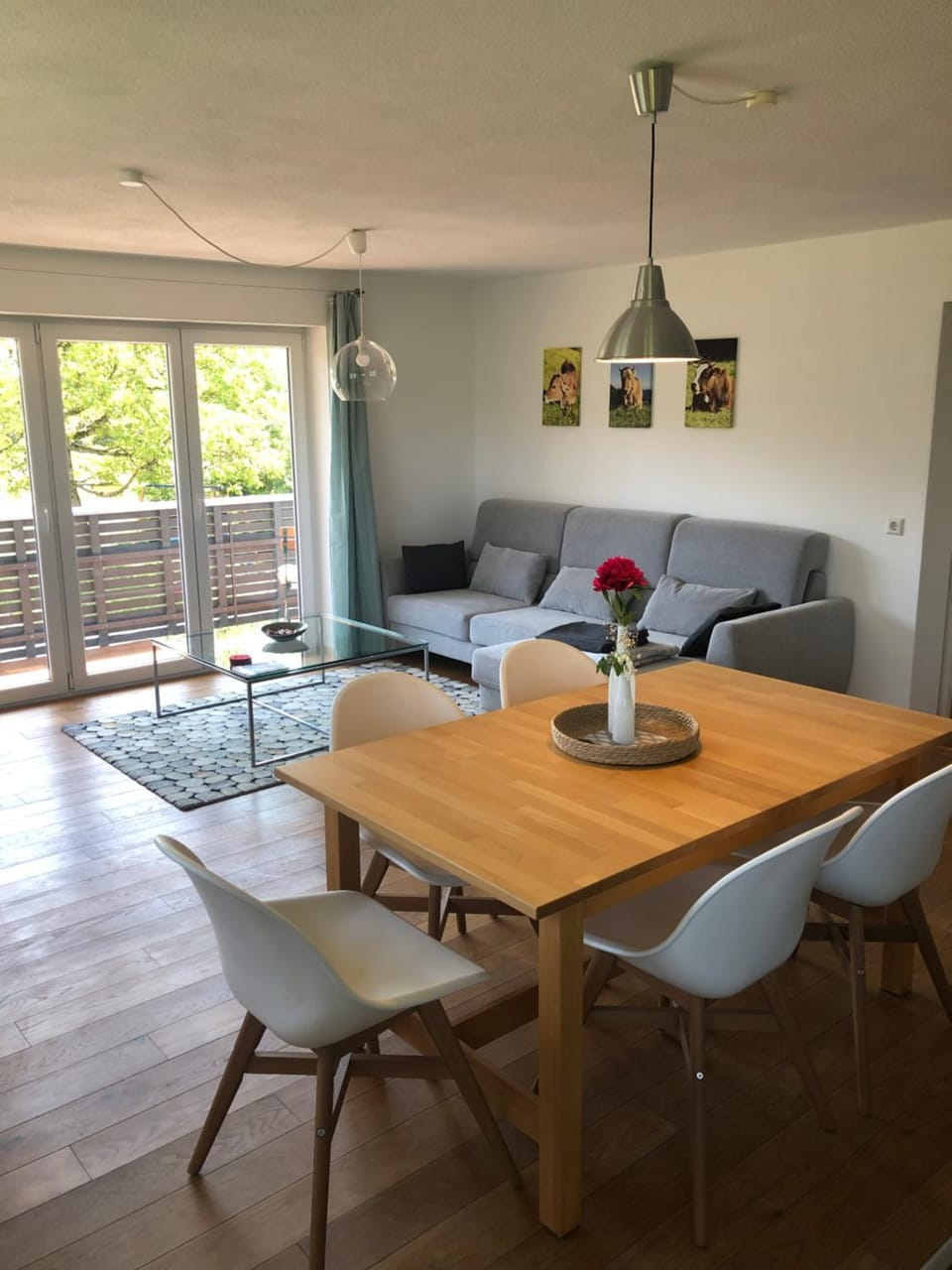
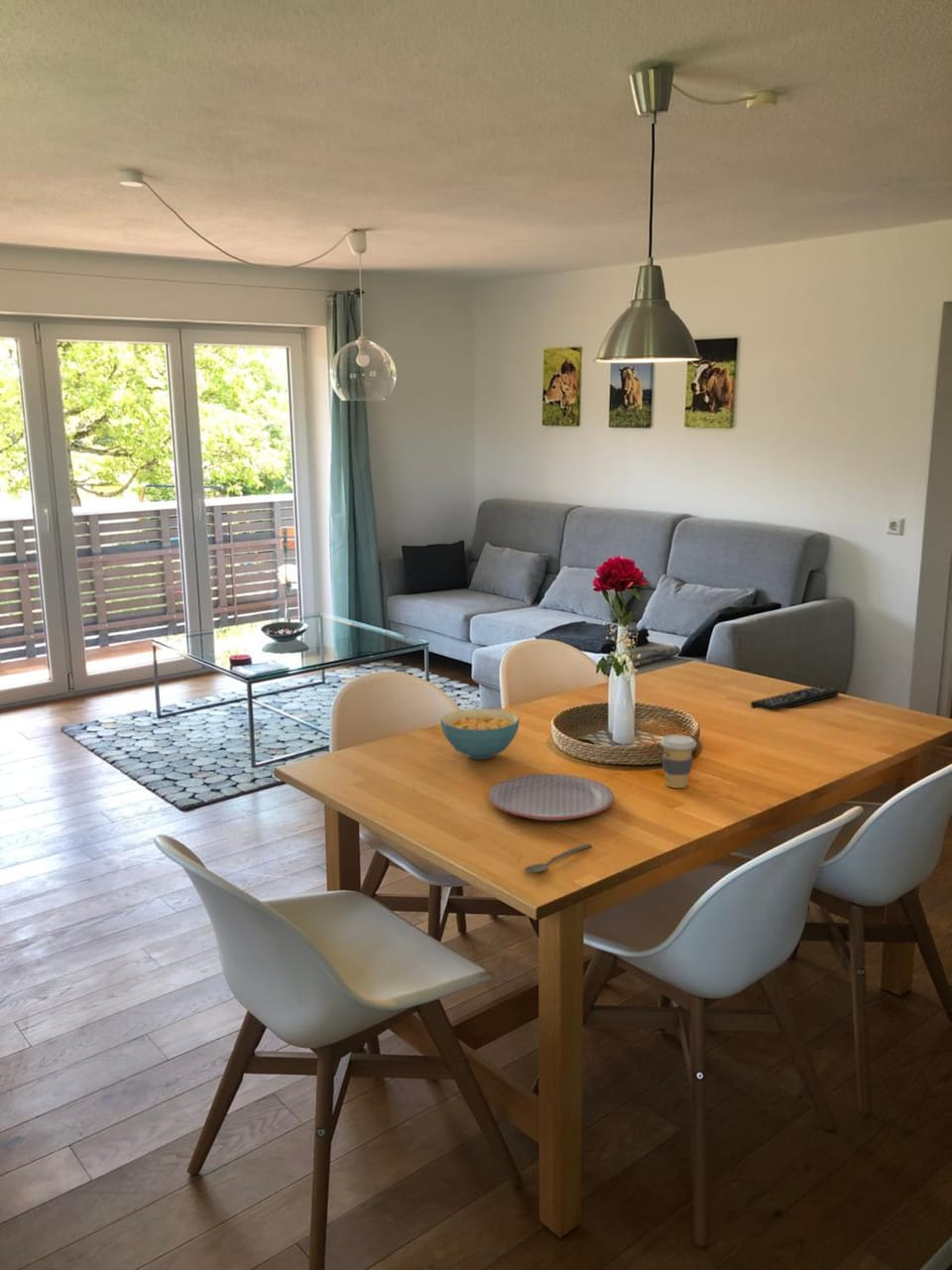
+ remote control [750,685,840,712]
+ cereal bowl [439,707,521,760]
+ coffee cup [659,734,697,789]
+ plate [487,773,615,822]
+ spoon [523,842,593,873]
